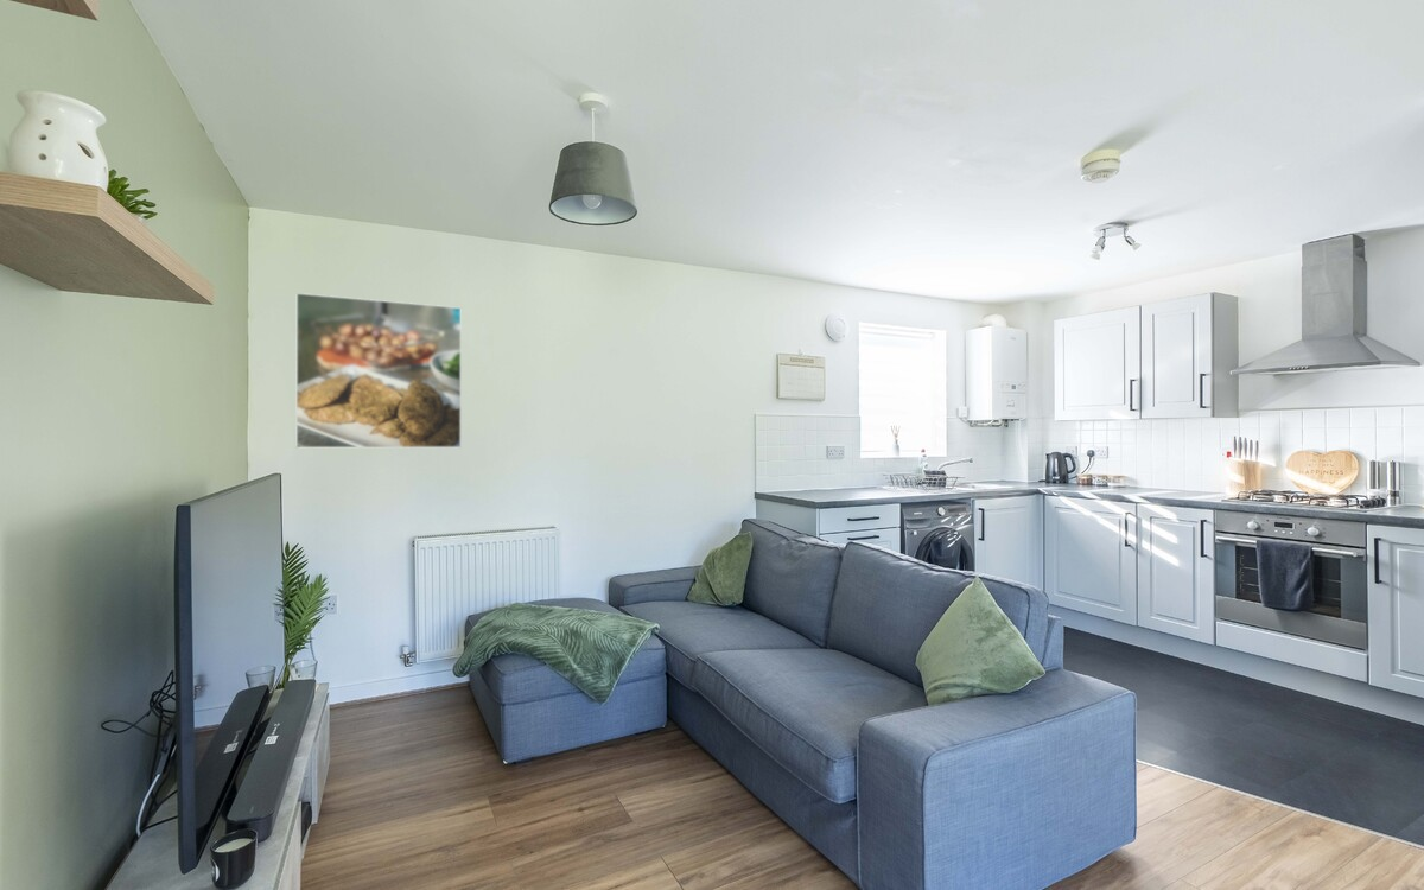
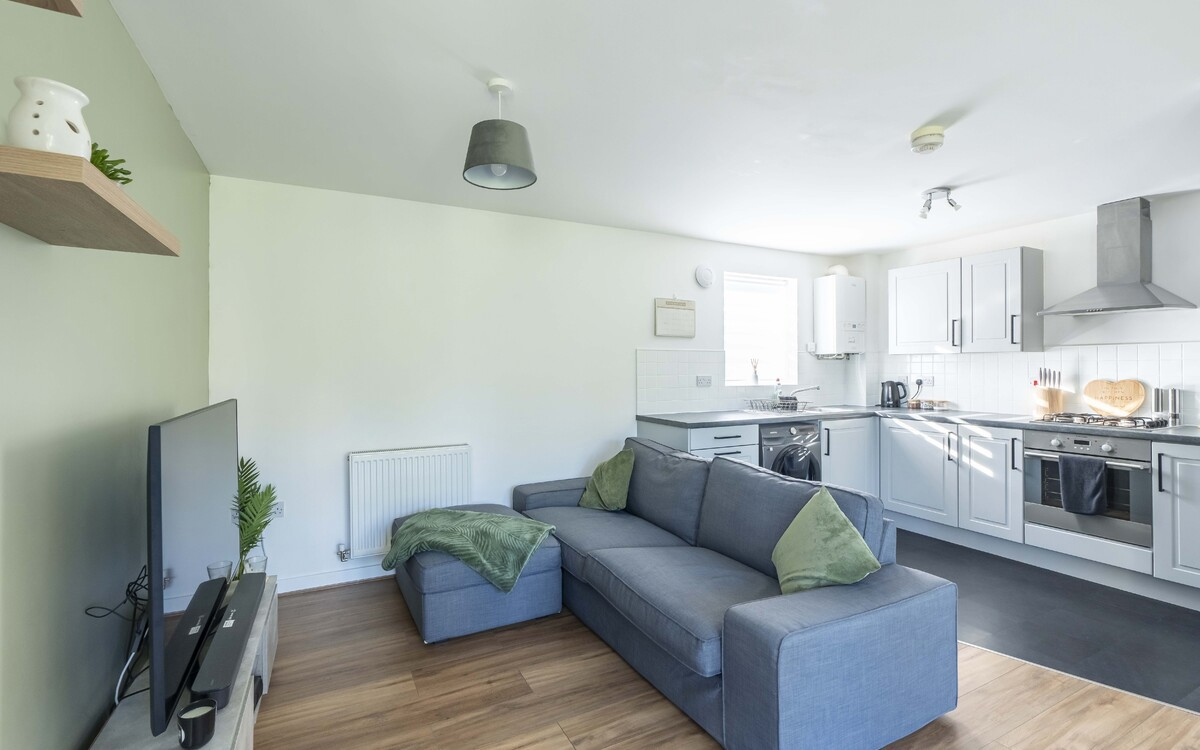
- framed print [295,292,463,449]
